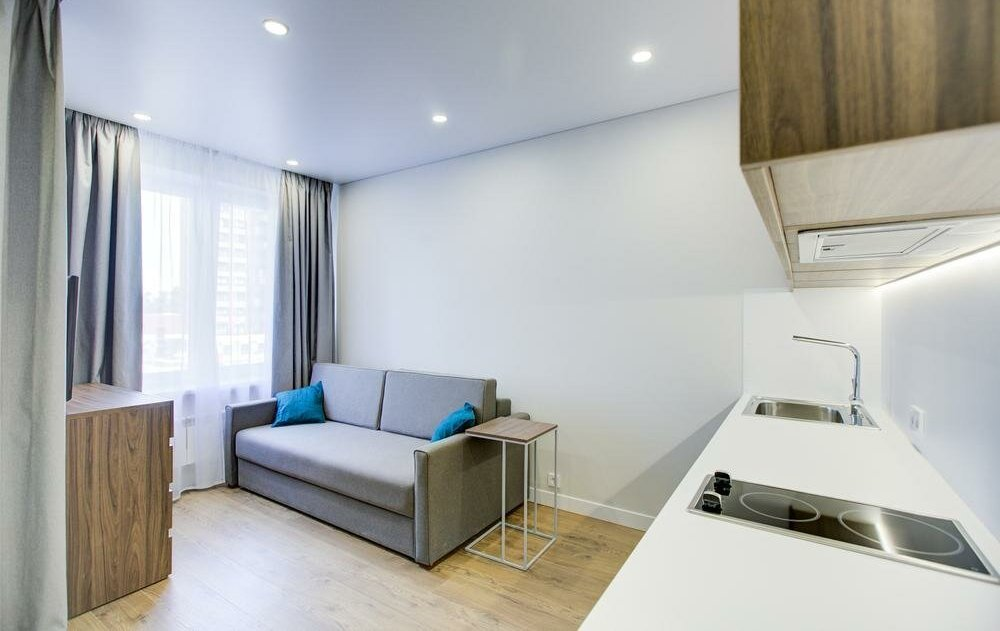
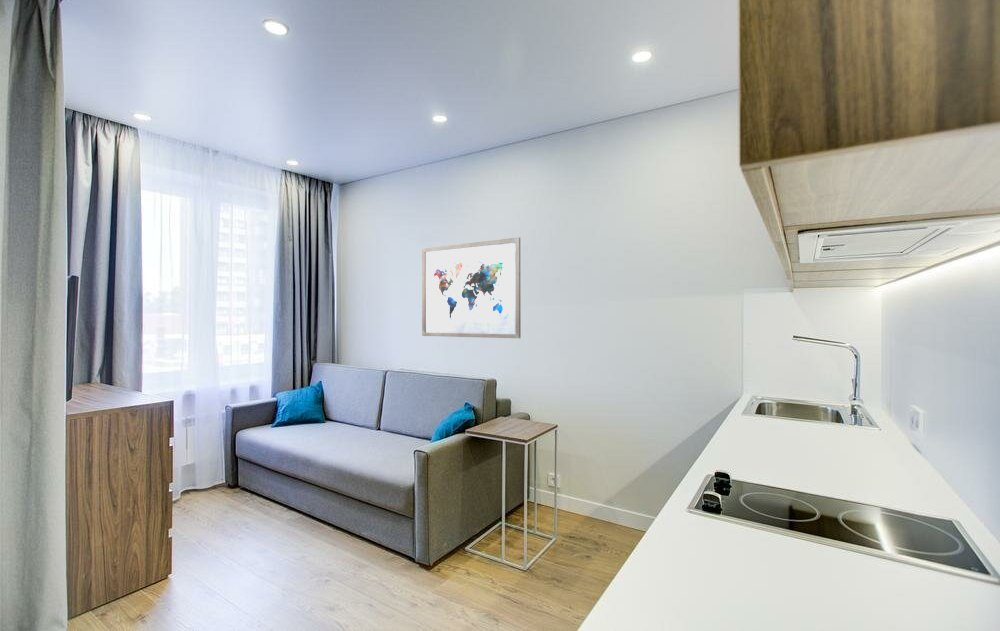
+ wall art [421,236,522,339]
